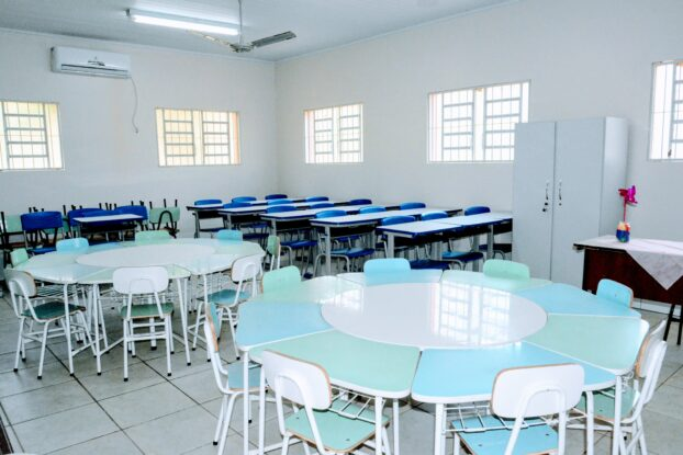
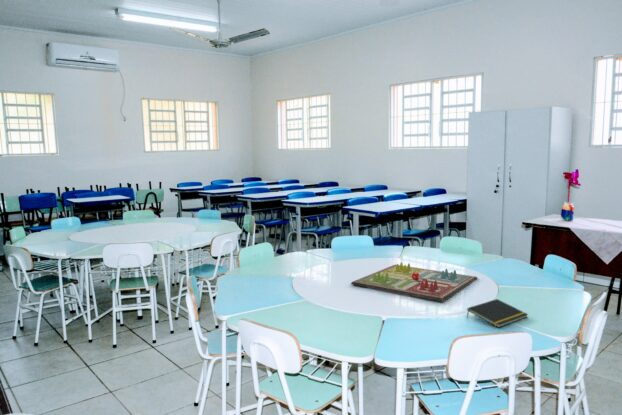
+ notepad [466,298,529,329]
+ gameboard [350,261,478,302]
